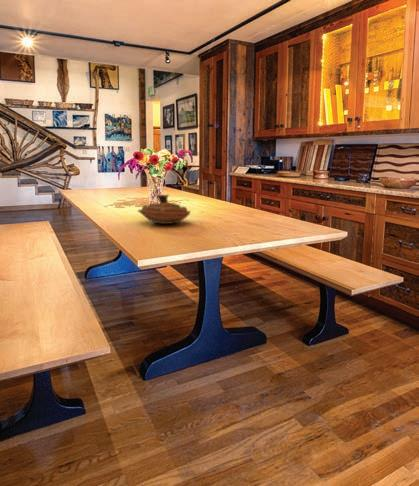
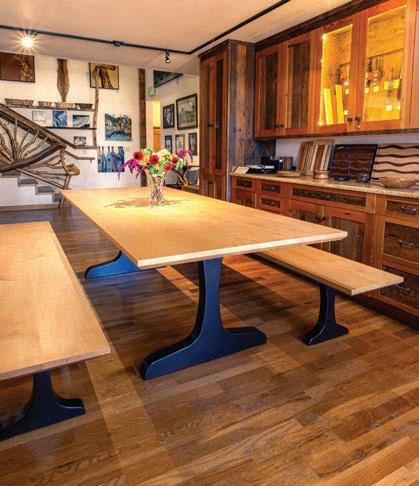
- decorative bowl [137,194,192,225]
